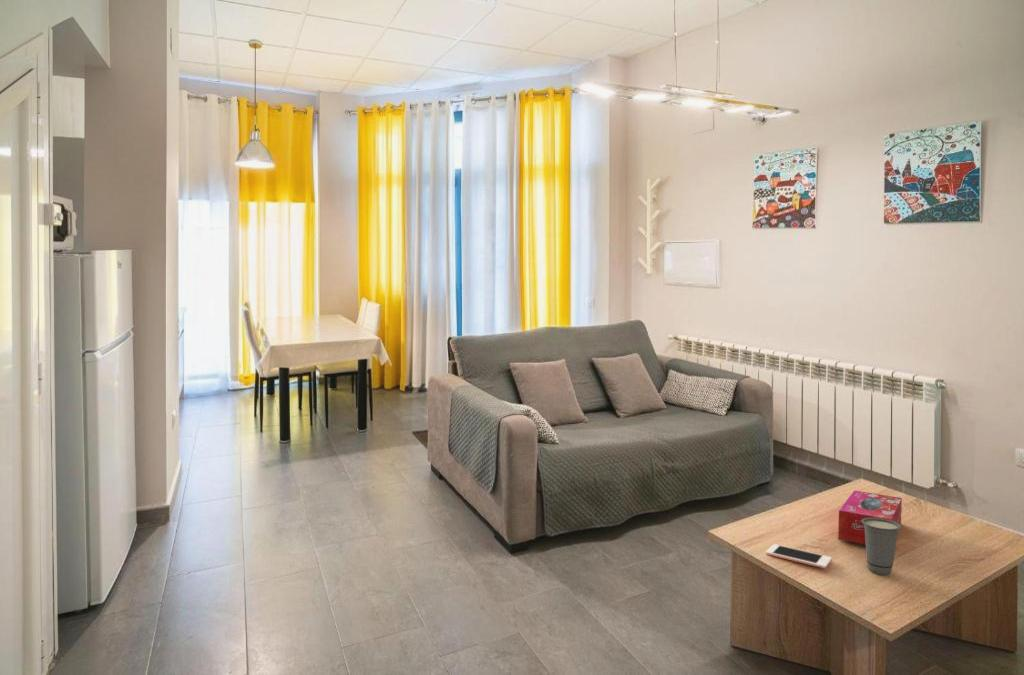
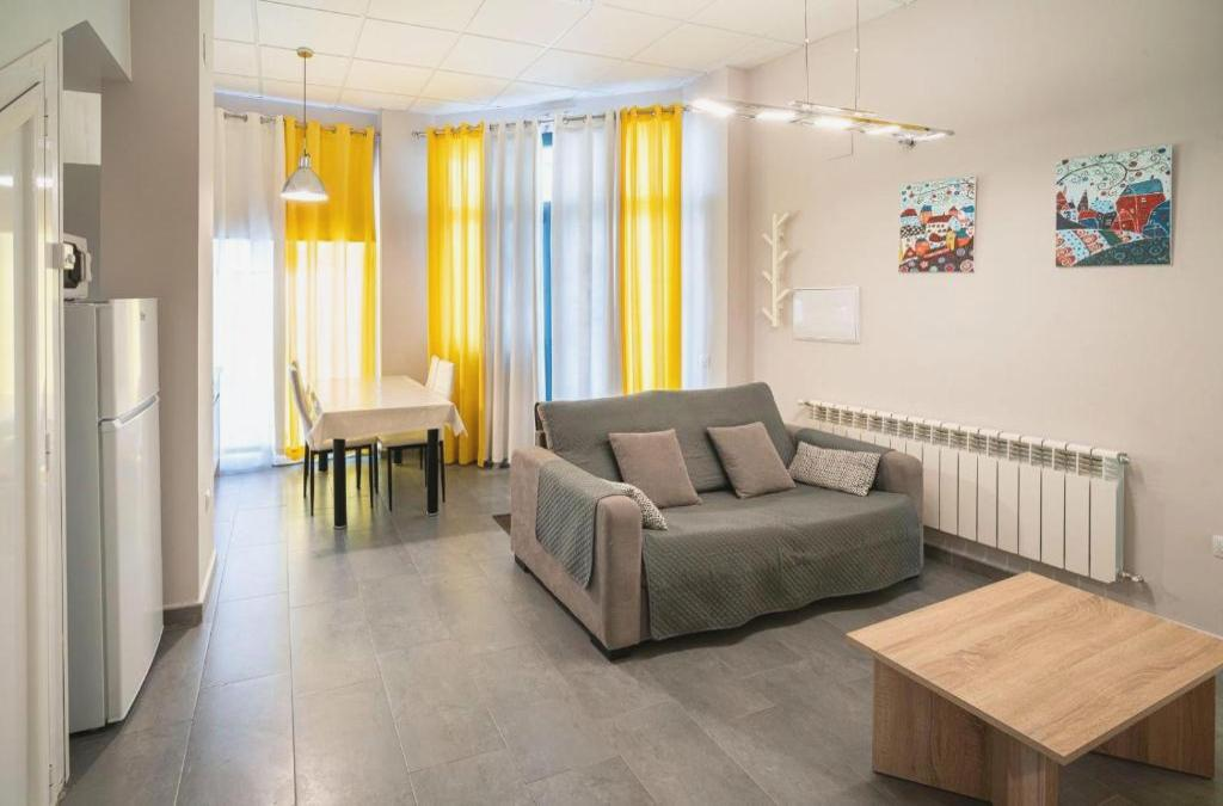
- cell phone [765,543,833,569]
- tissue box [837,489,903,545]
- cup [861,517,902,576]
